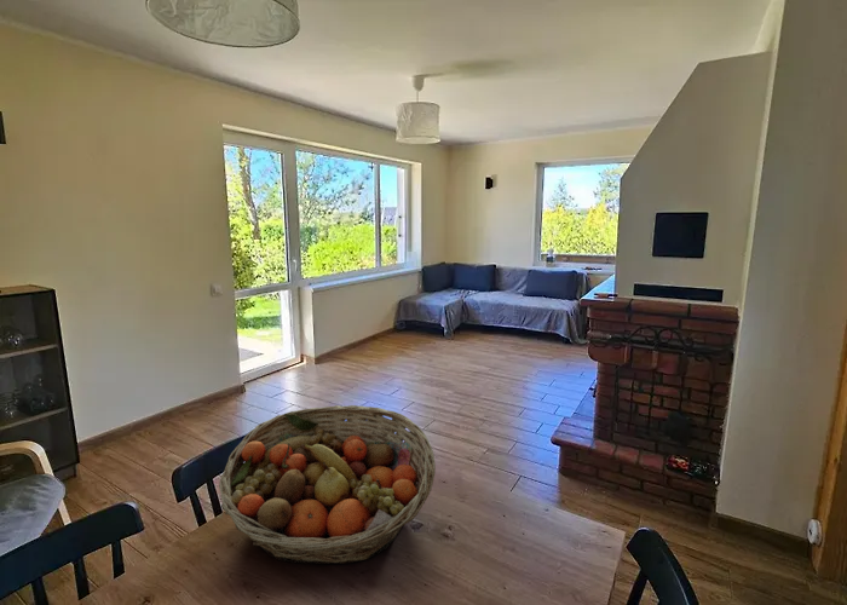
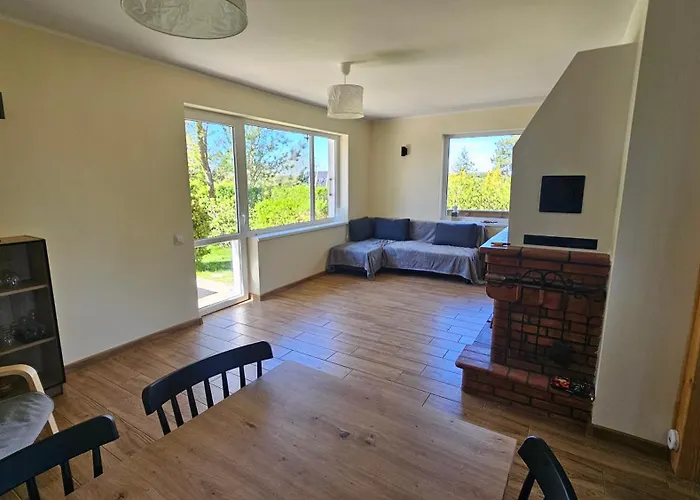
- fruit basket [218,404,437,565]
